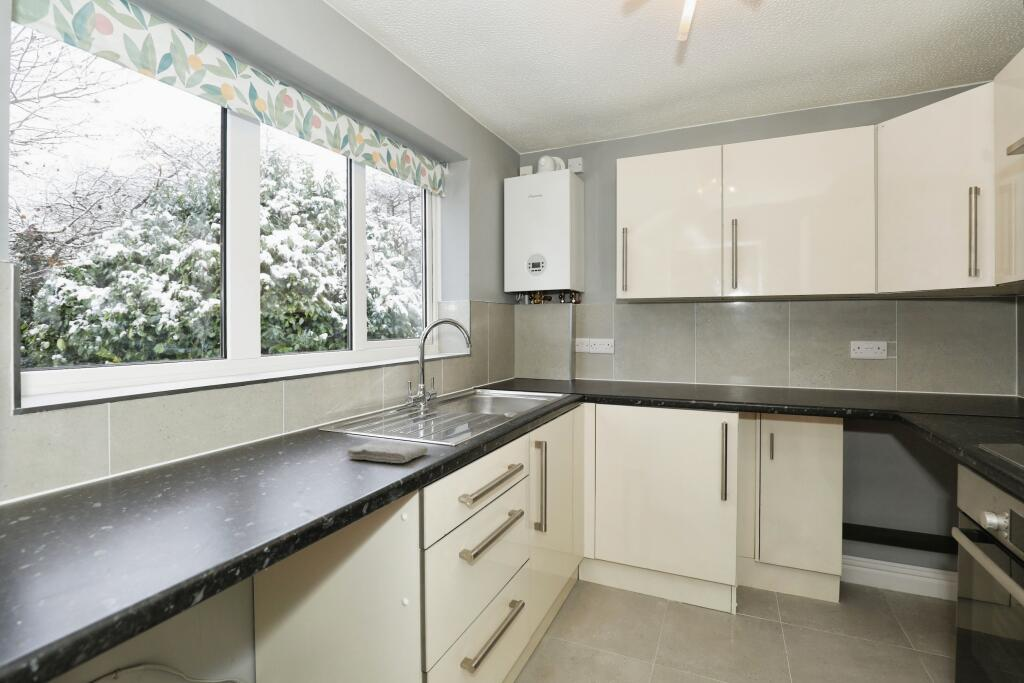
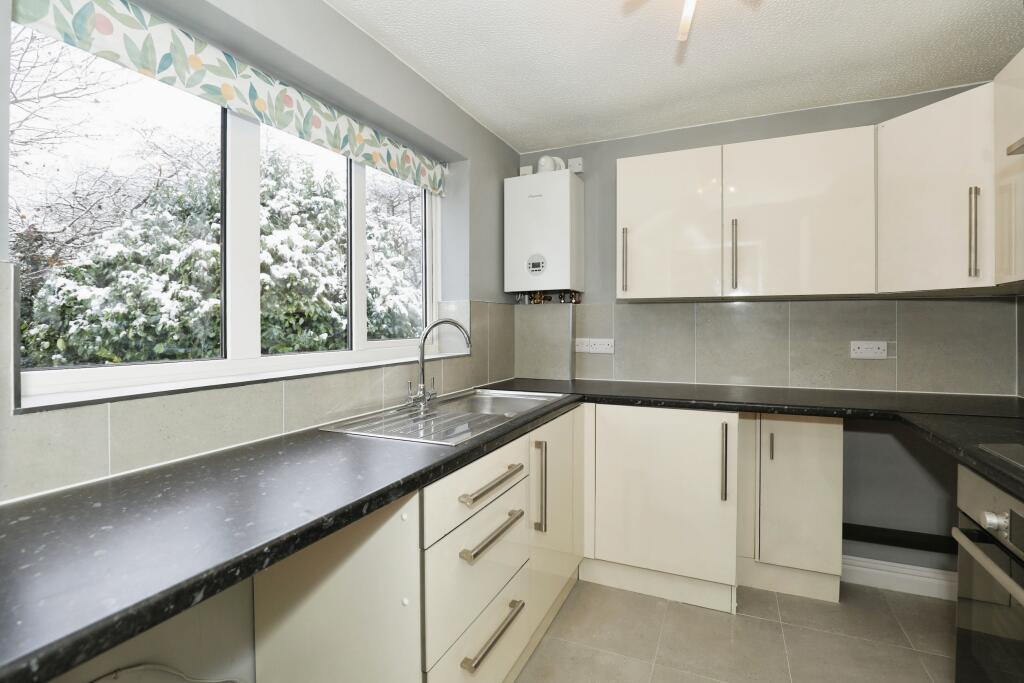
- washcloth [345,439,429,464]
